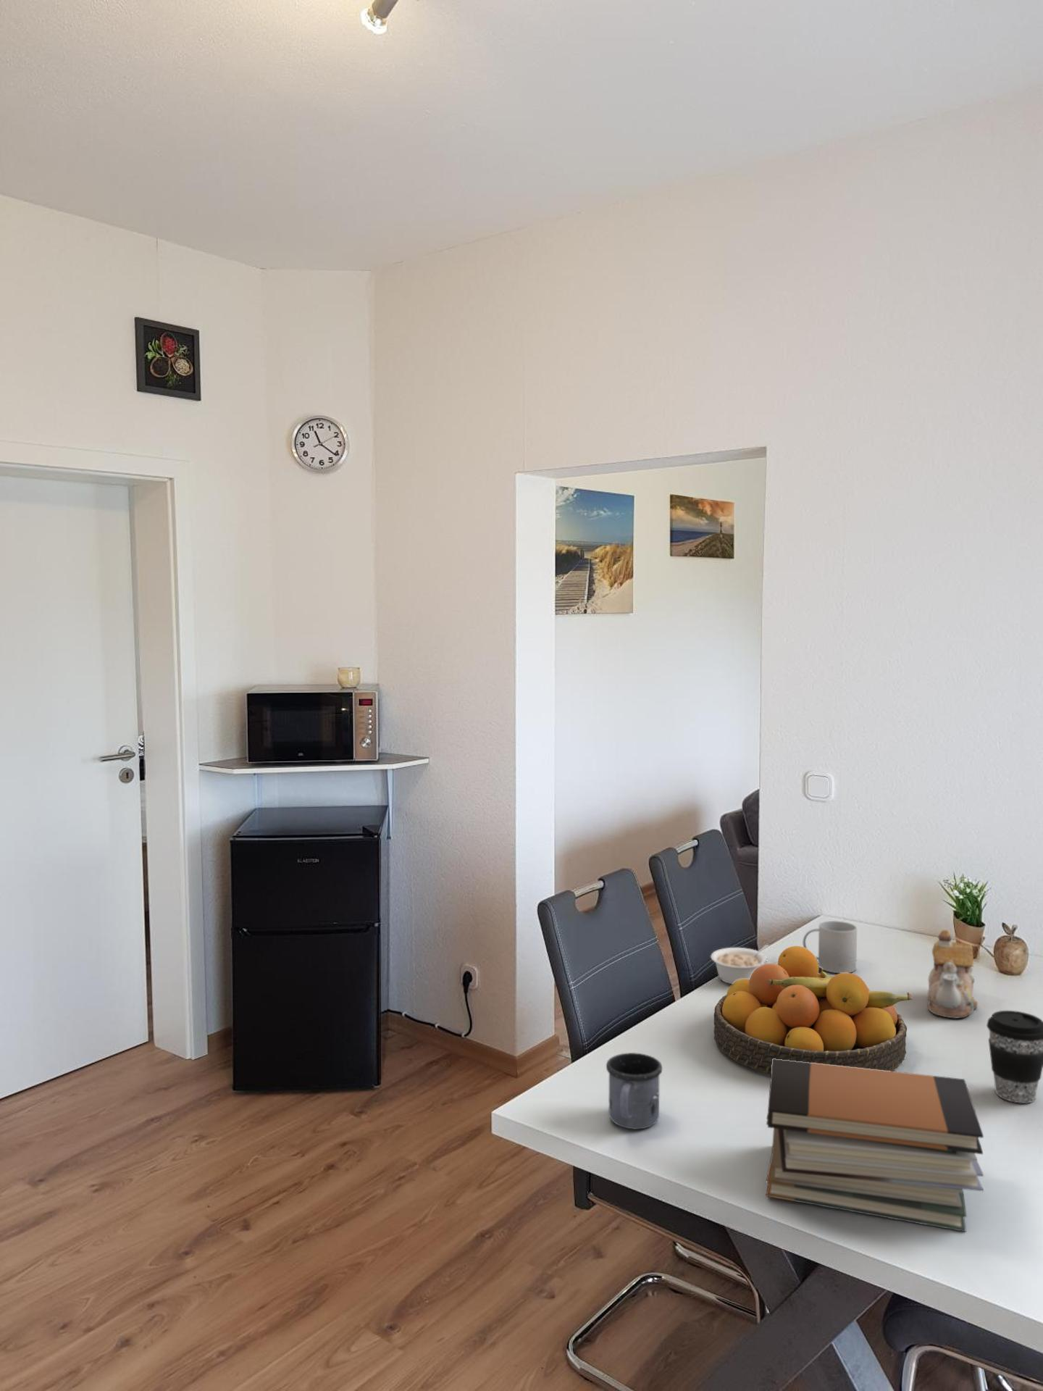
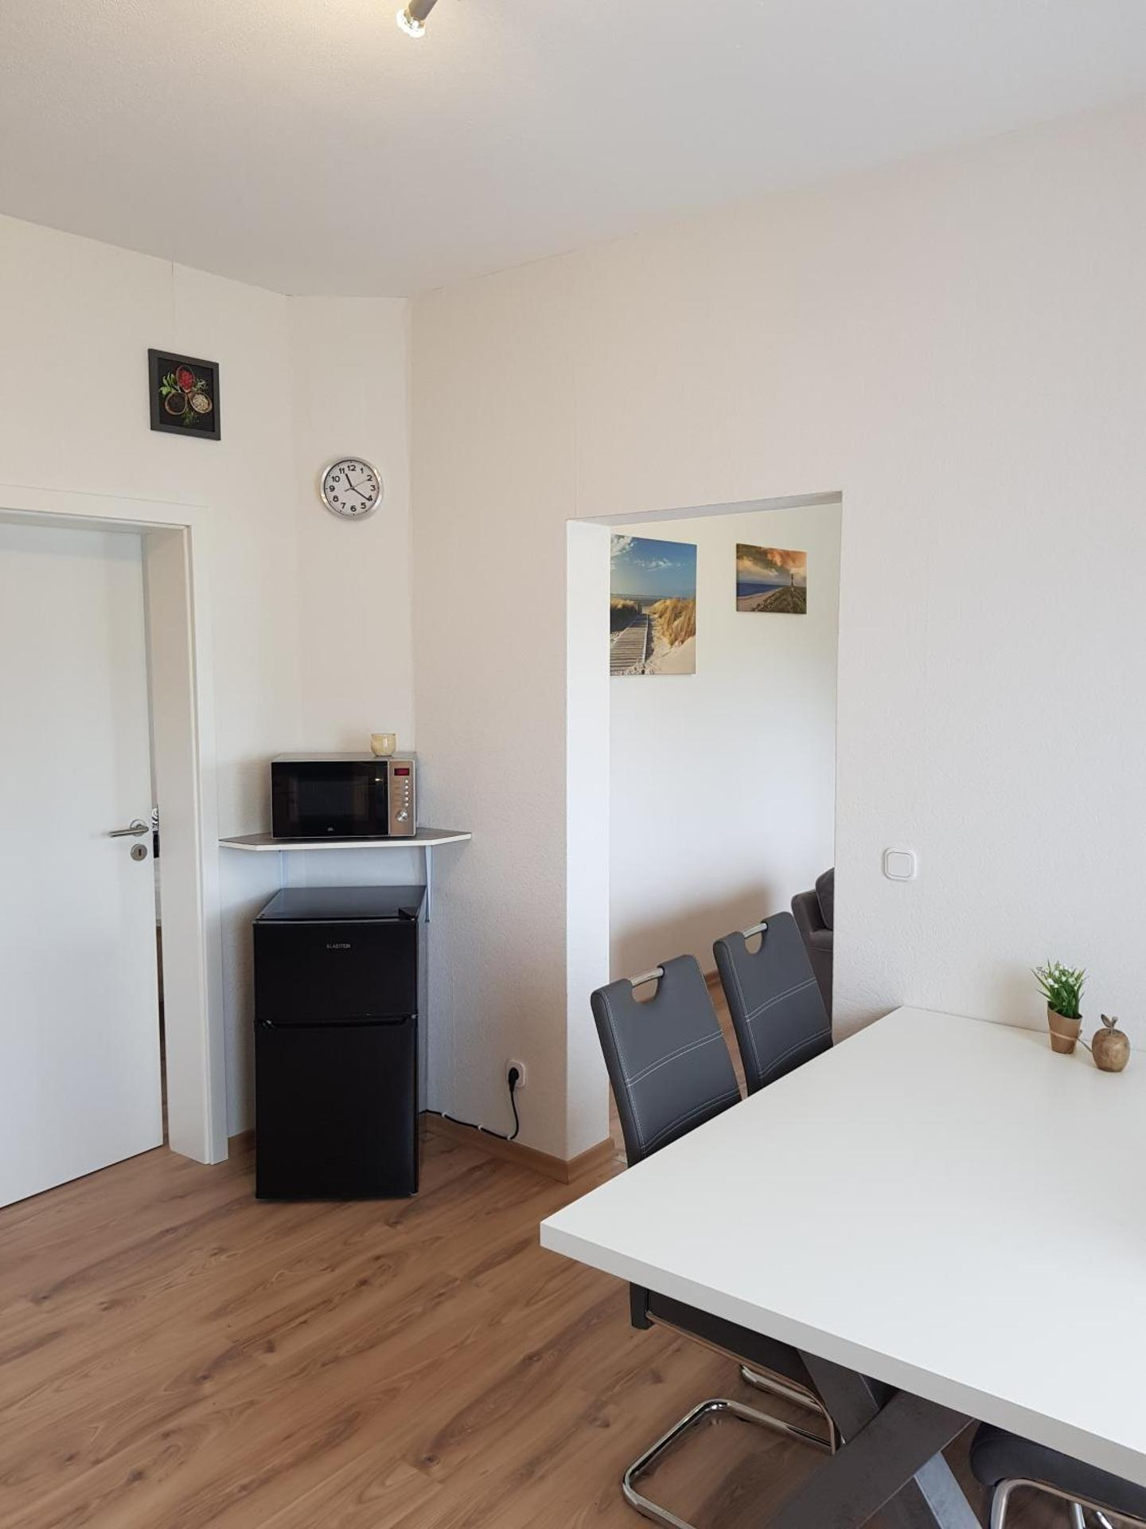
- legume [710,944,770,985]
- mug [803,920,858,974]
- fruit bowl [713,945,914,1074]
- mug [606,1051,663,1130]
- book stack [765,1058,984,1232]
- teapot [927,930,978,1019]
- coffee cup [986,1010,1043,1104]
